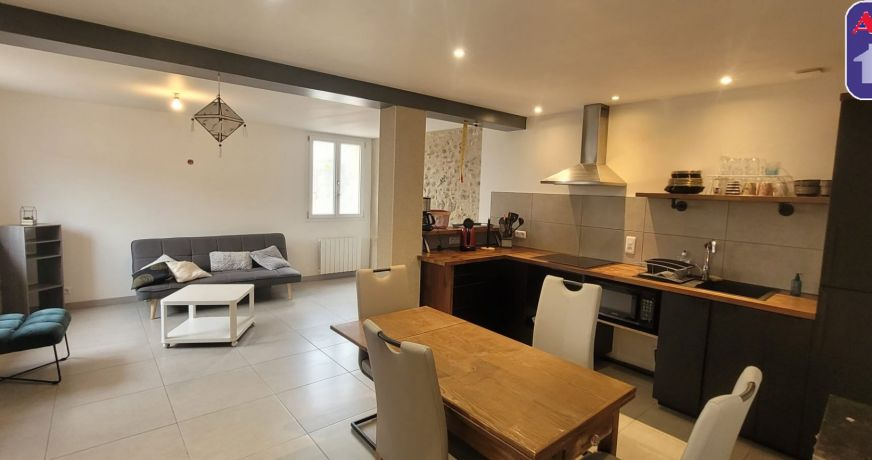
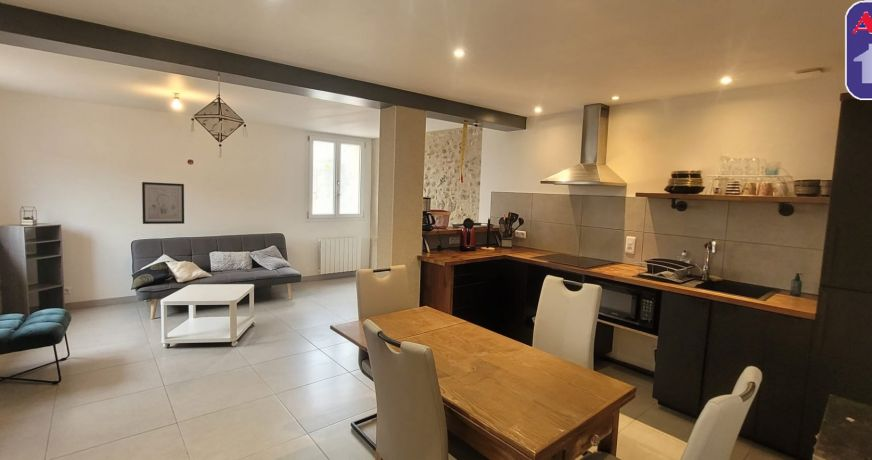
+ wall art [141,181,185,225]
